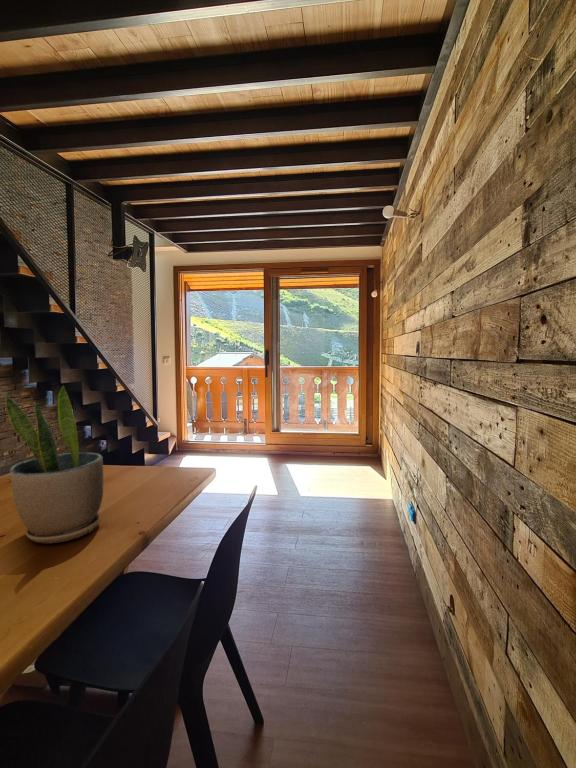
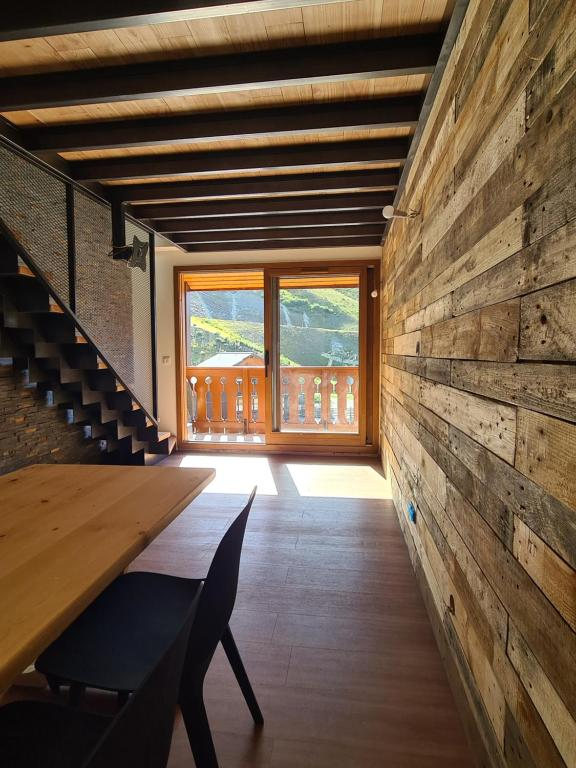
- potted plant [4,385,104,544]
